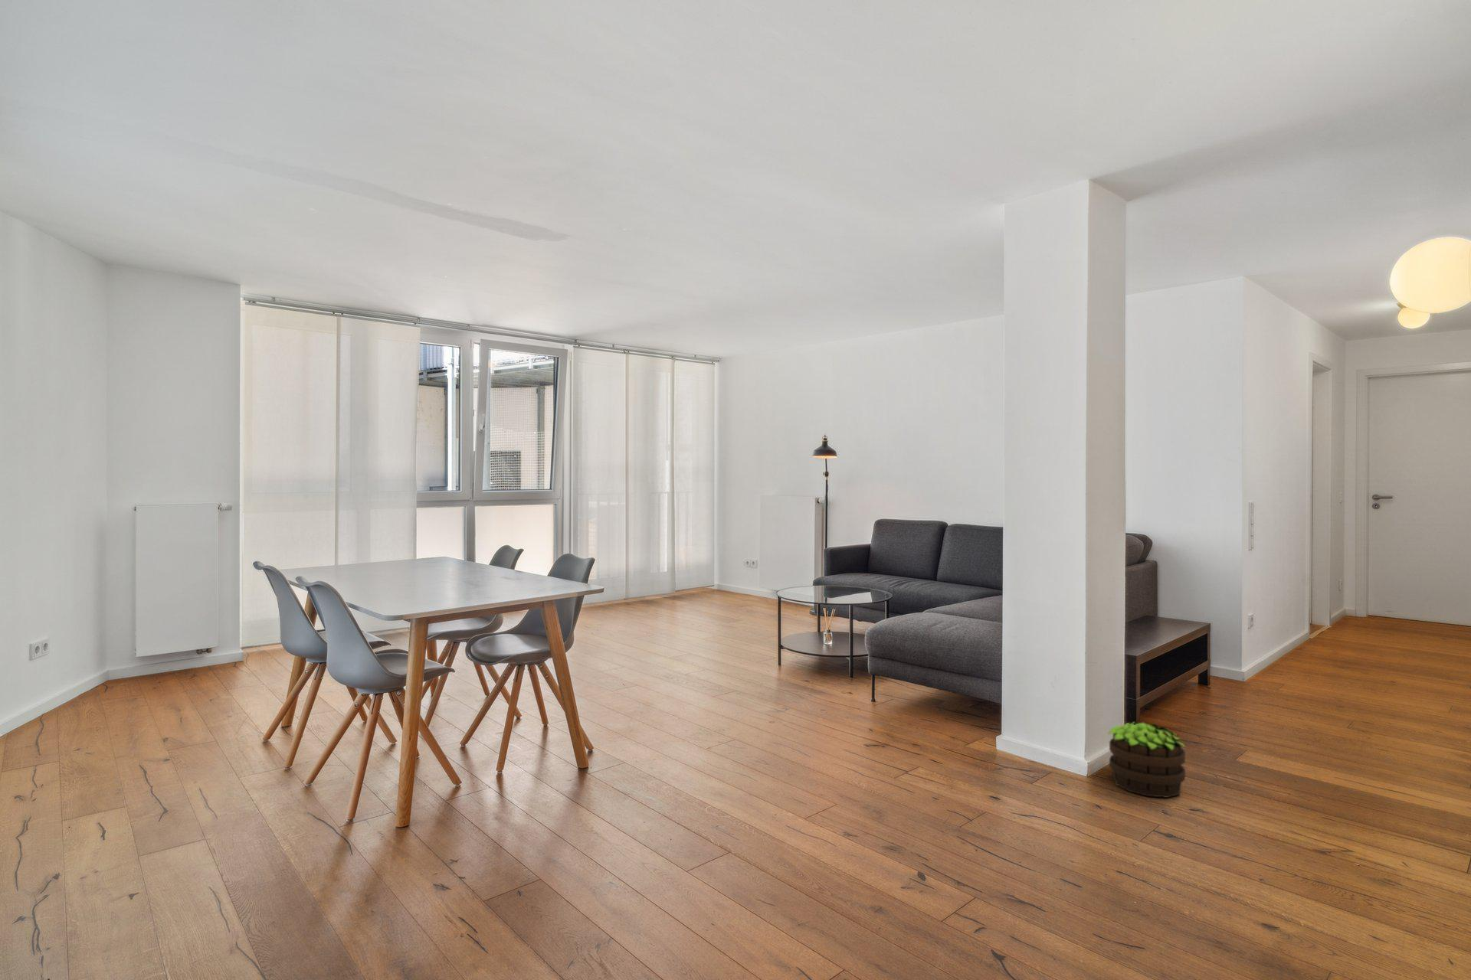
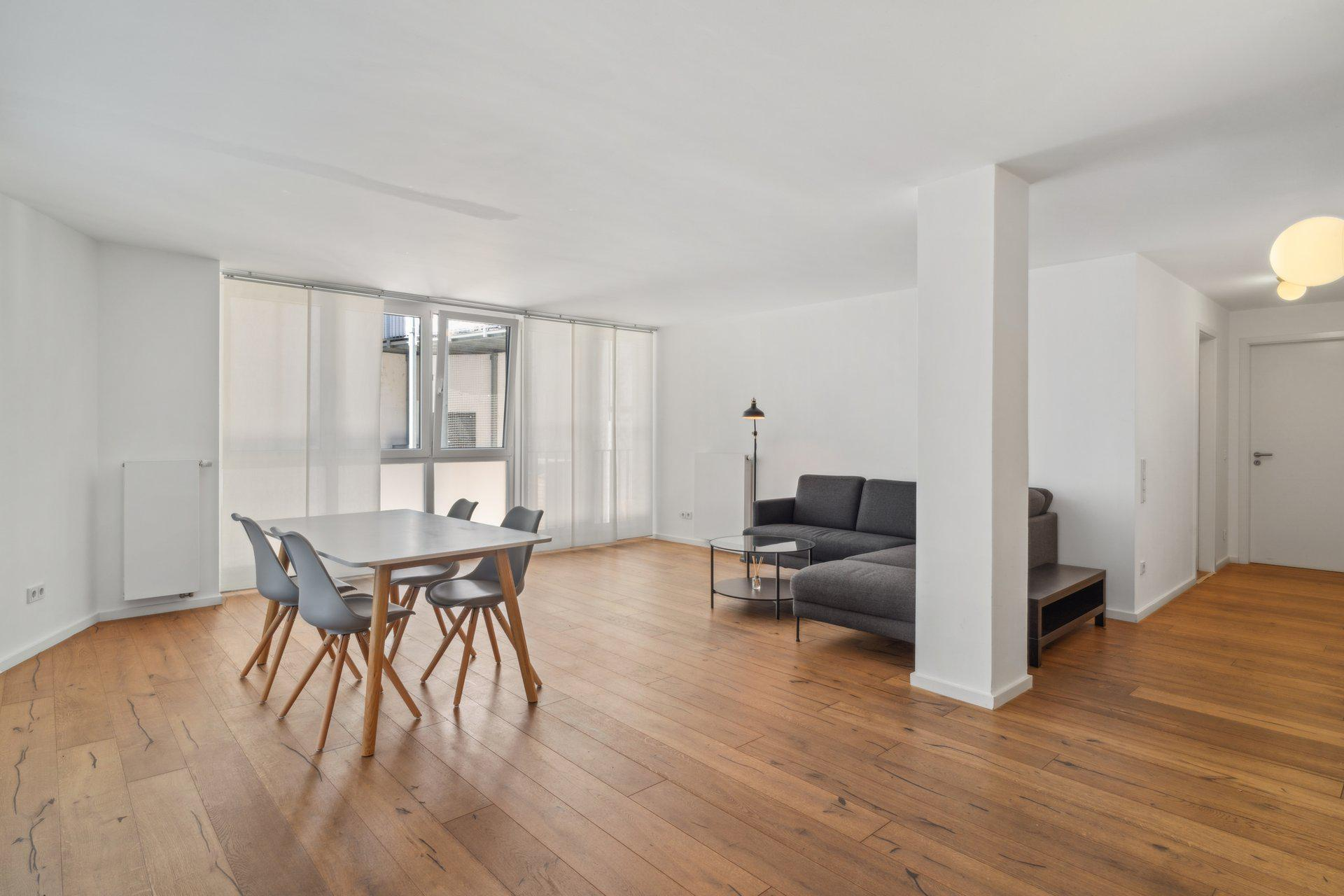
- potted plant [1108,721,1188,798]
